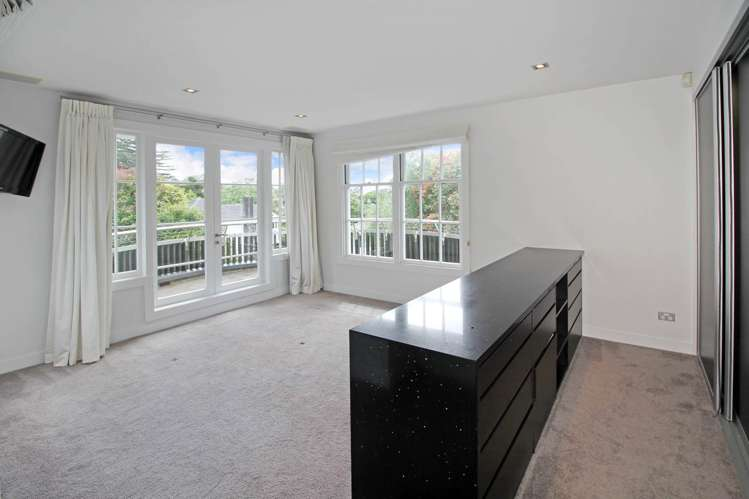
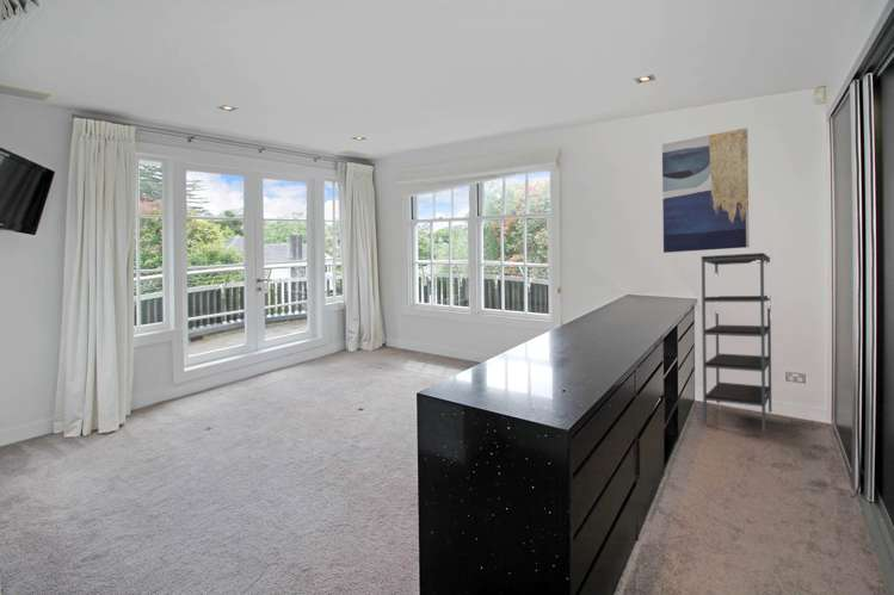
+ shelving unit [701,252,772,433]
+ wall art [661,126,751,254]
